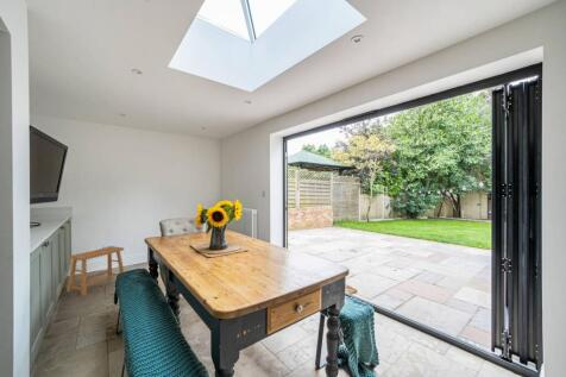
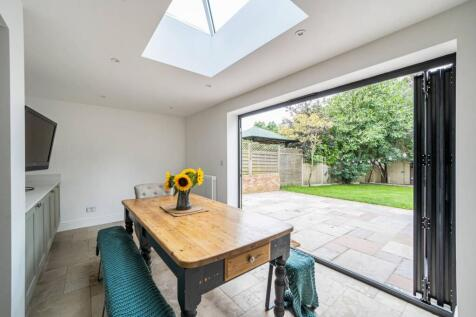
- stool [65,245,125,297]
